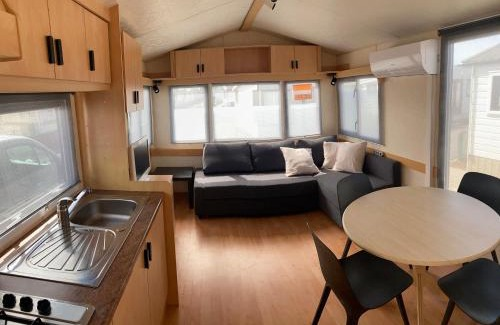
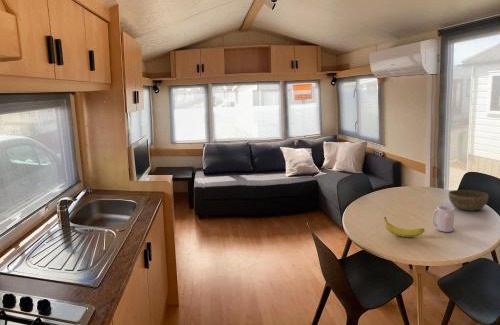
+ mug [431,205,455,233]
+ bowl [448,189,489,212]
+ fruit [383,216,426,238]
